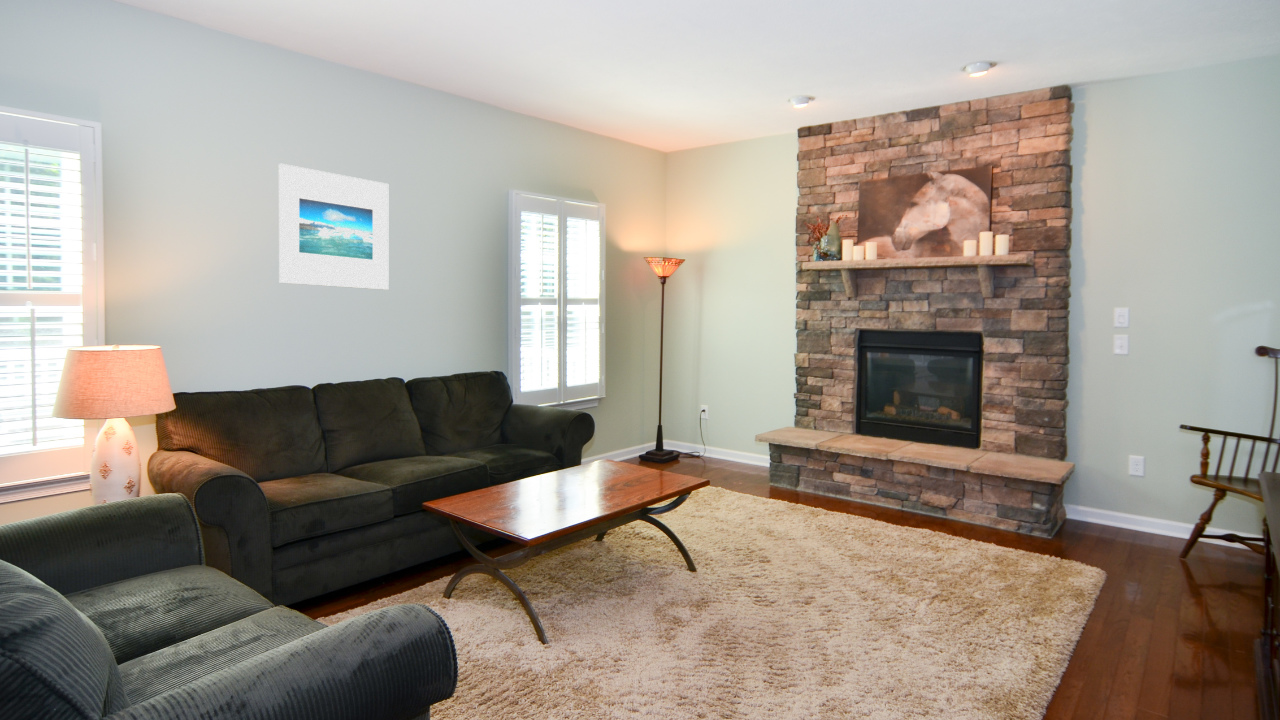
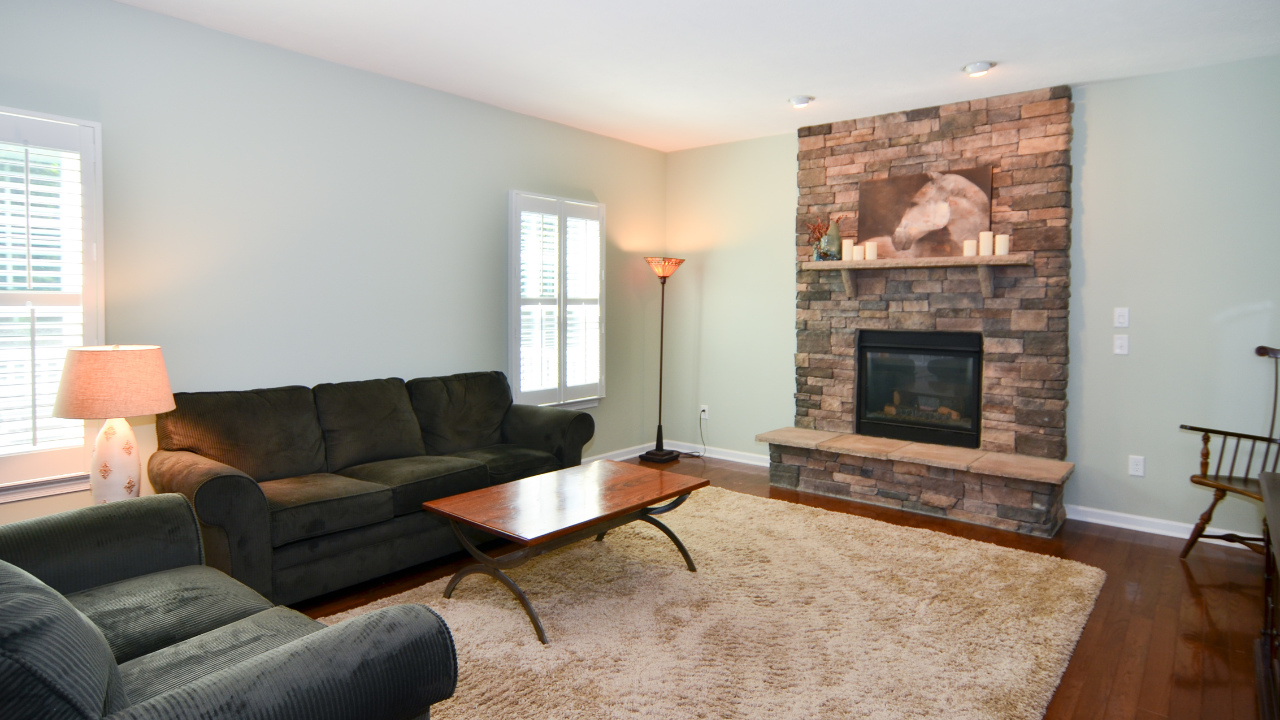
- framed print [278,163,389,291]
